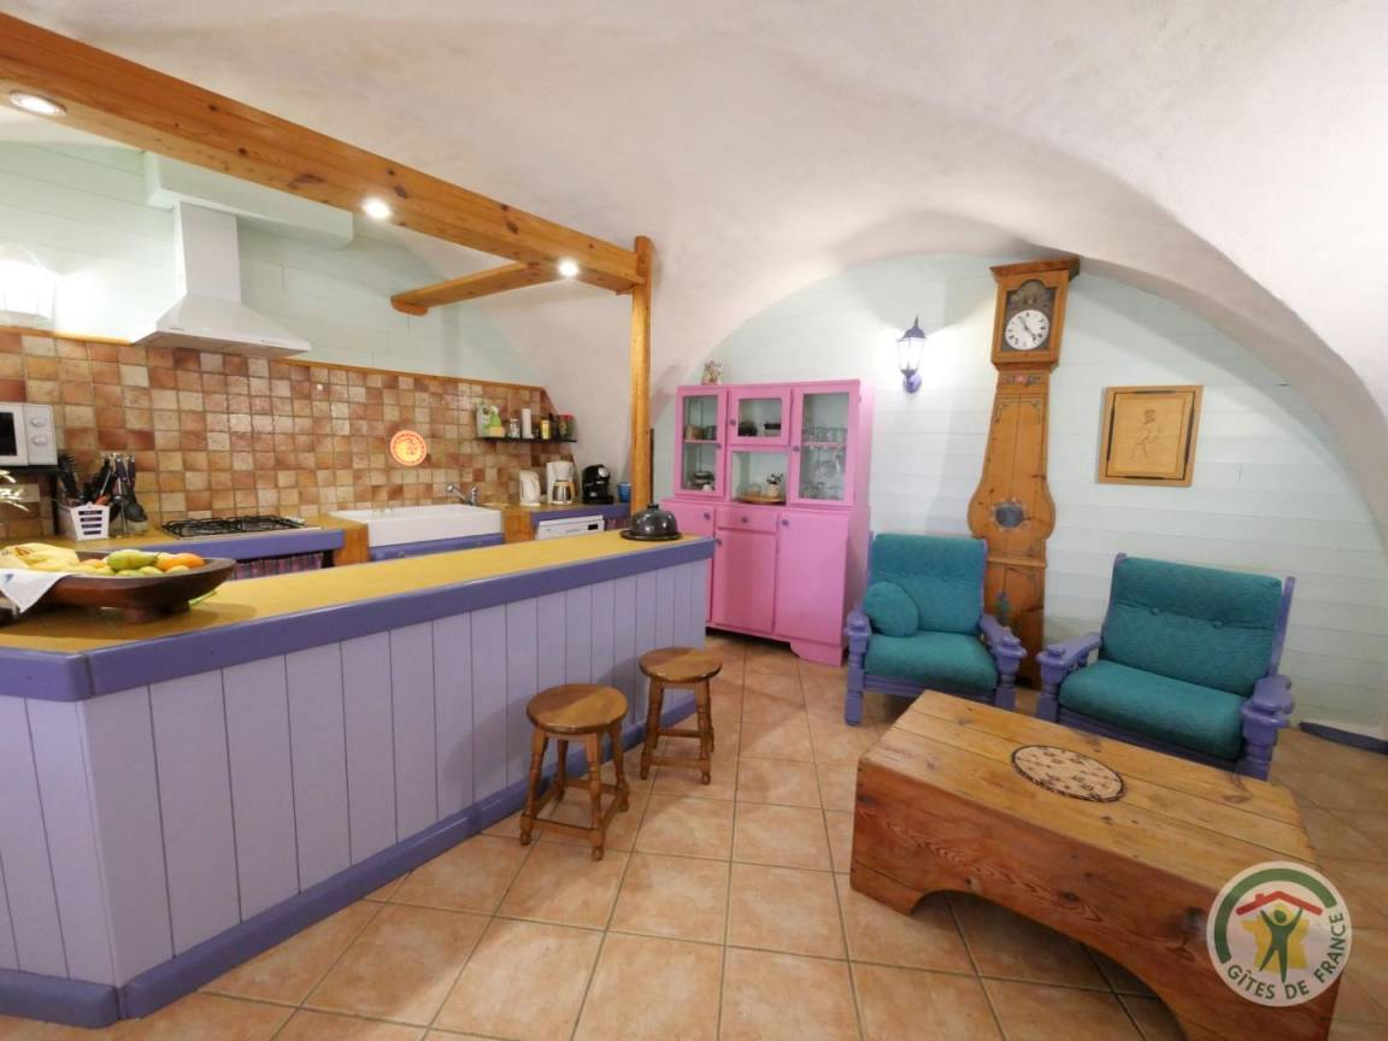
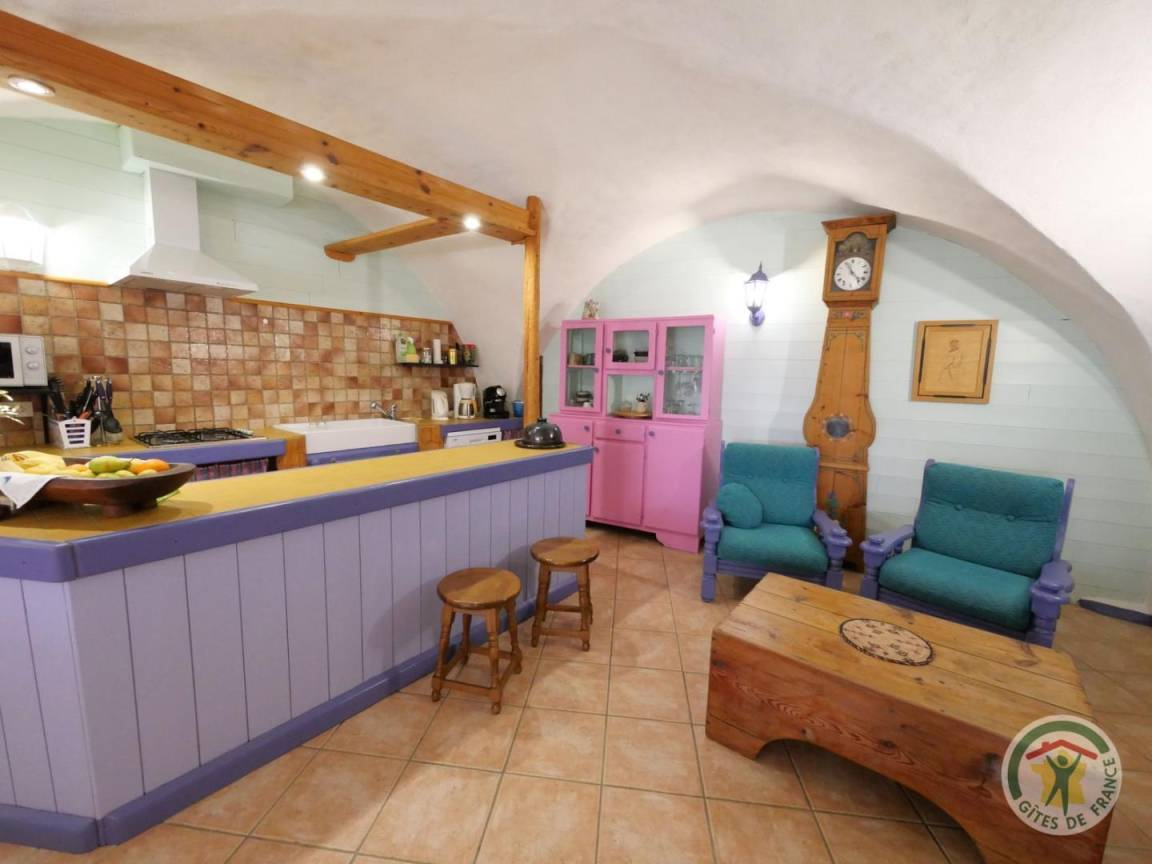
- decorative plate [388,429,429,469]
